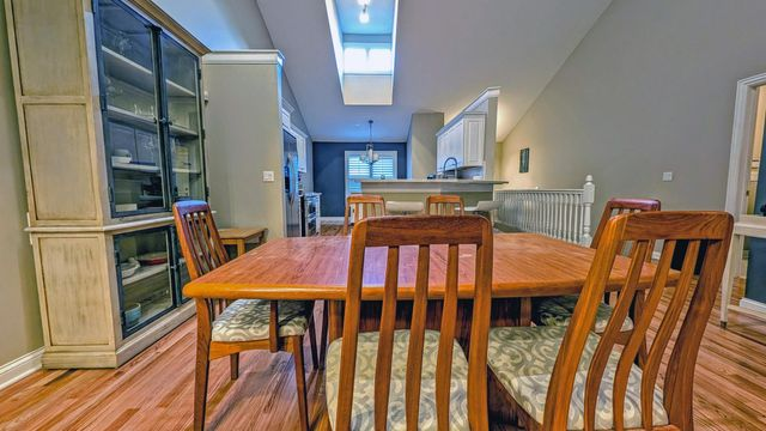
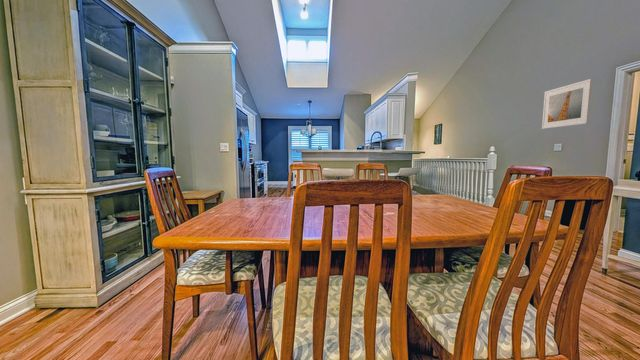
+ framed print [541,78,593,130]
